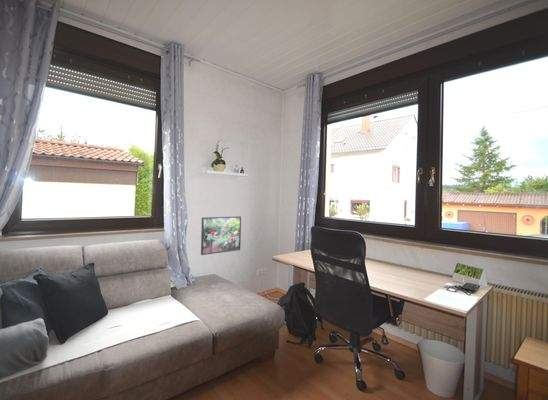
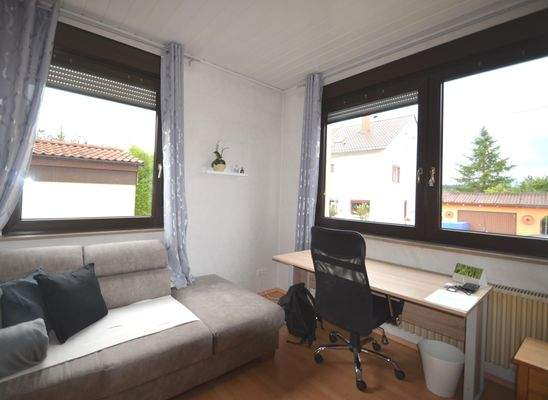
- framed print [200,215,242,256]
